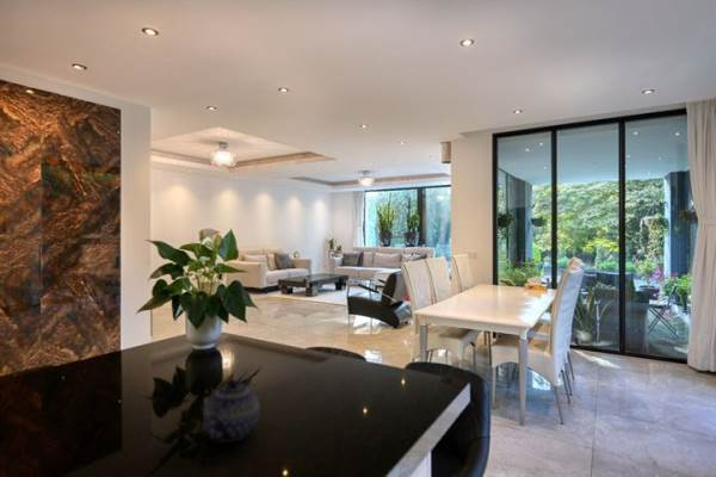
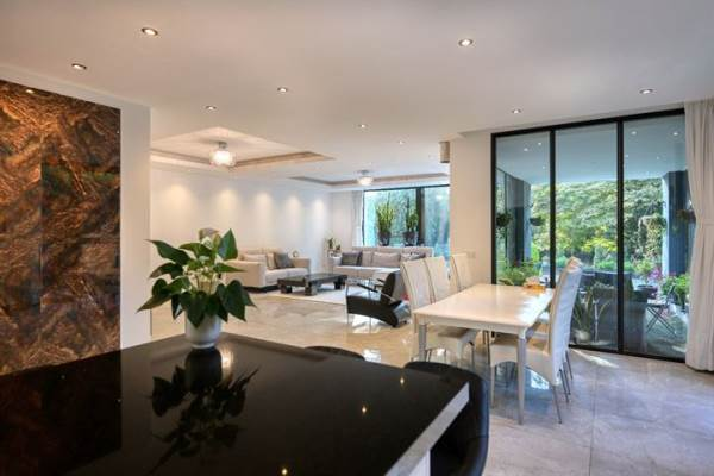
- teapot [202,378,261,444]
